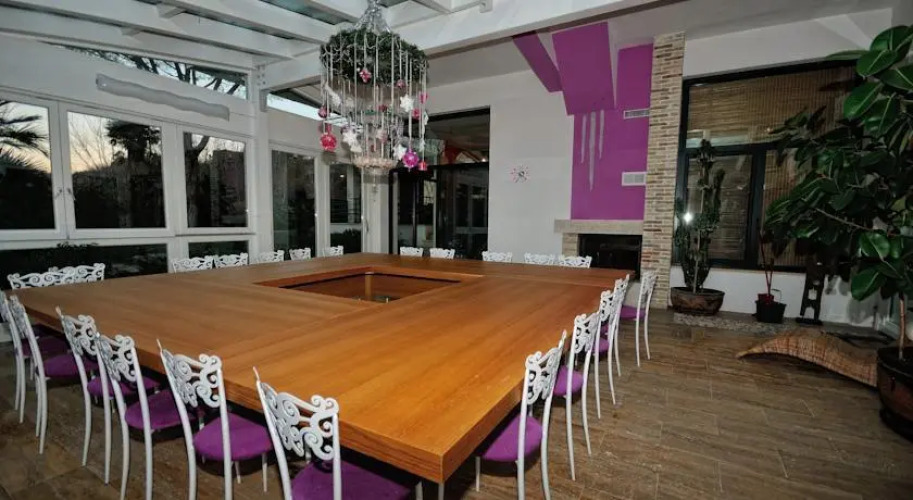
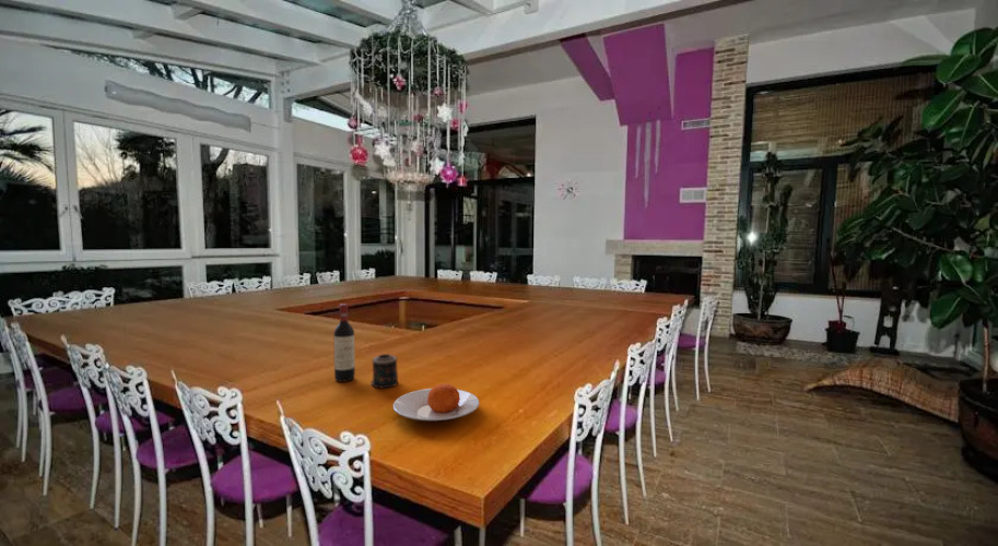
+ wine bottle [332,302,356,383]
+ candle [369,353,399,389]
+ plate [392,383,480,422]
